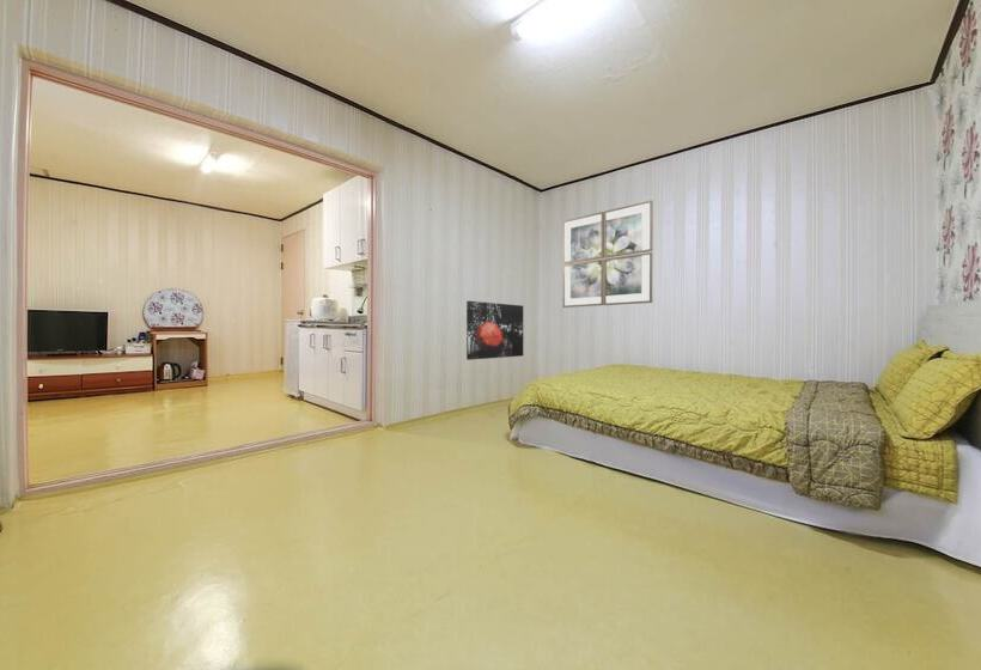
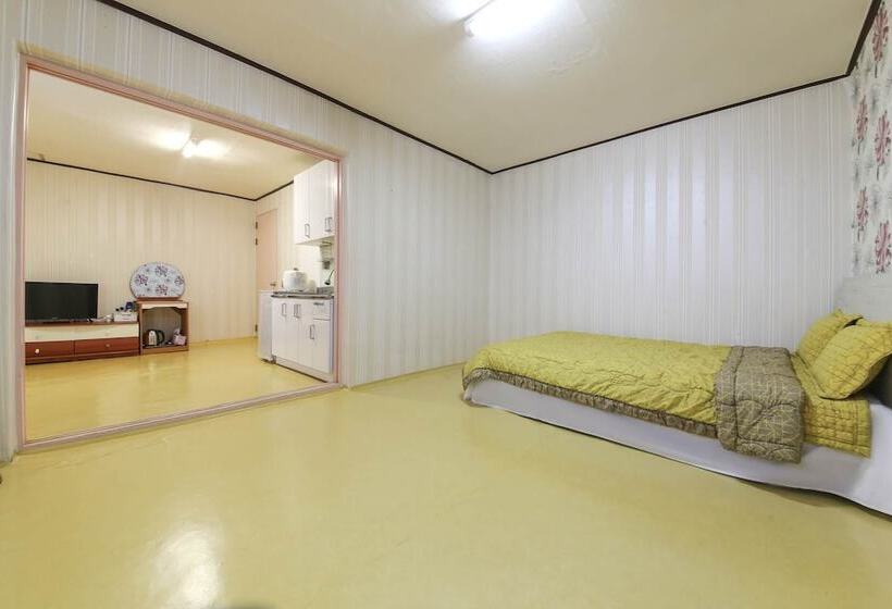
- wall art [465,300,524,361]
- wall art [562,199,653,309]
